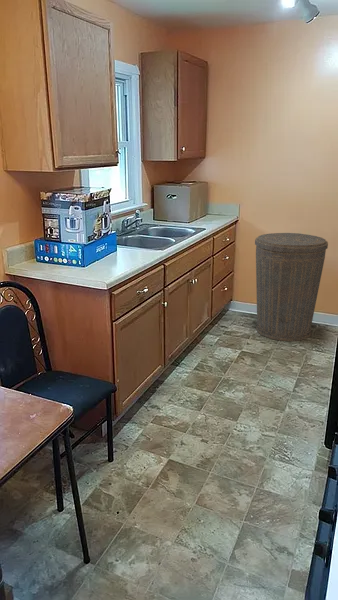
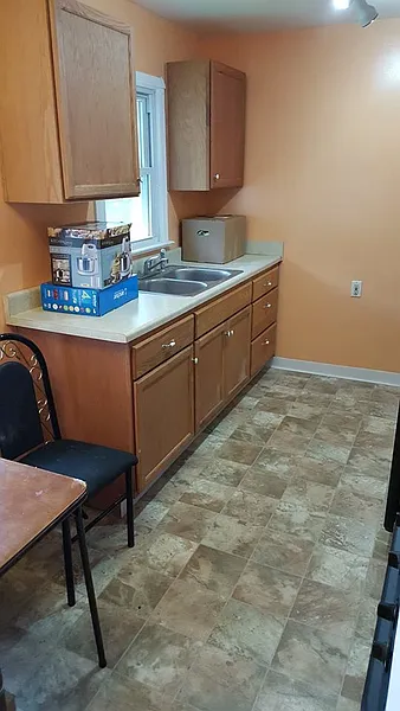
- trash can [254,232,329,342]
